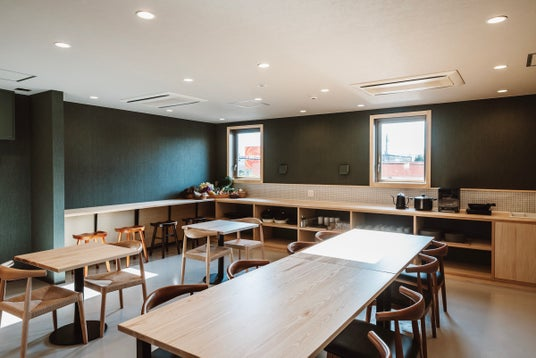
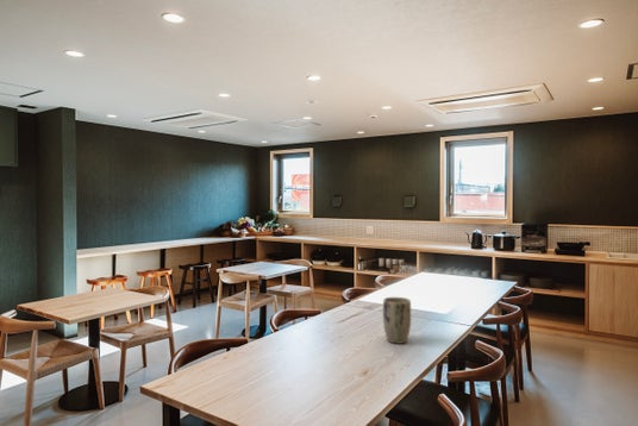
+ plant pot [382,296,412,345]
